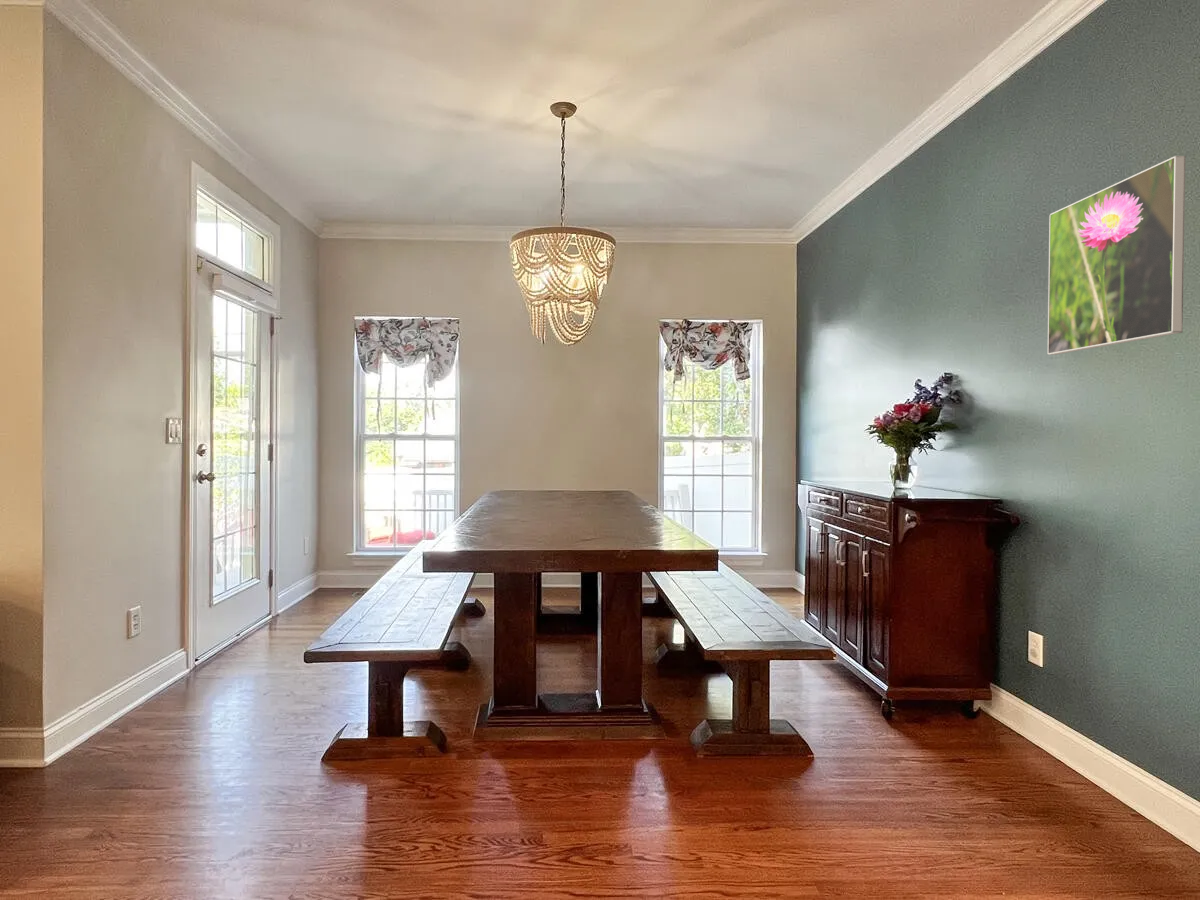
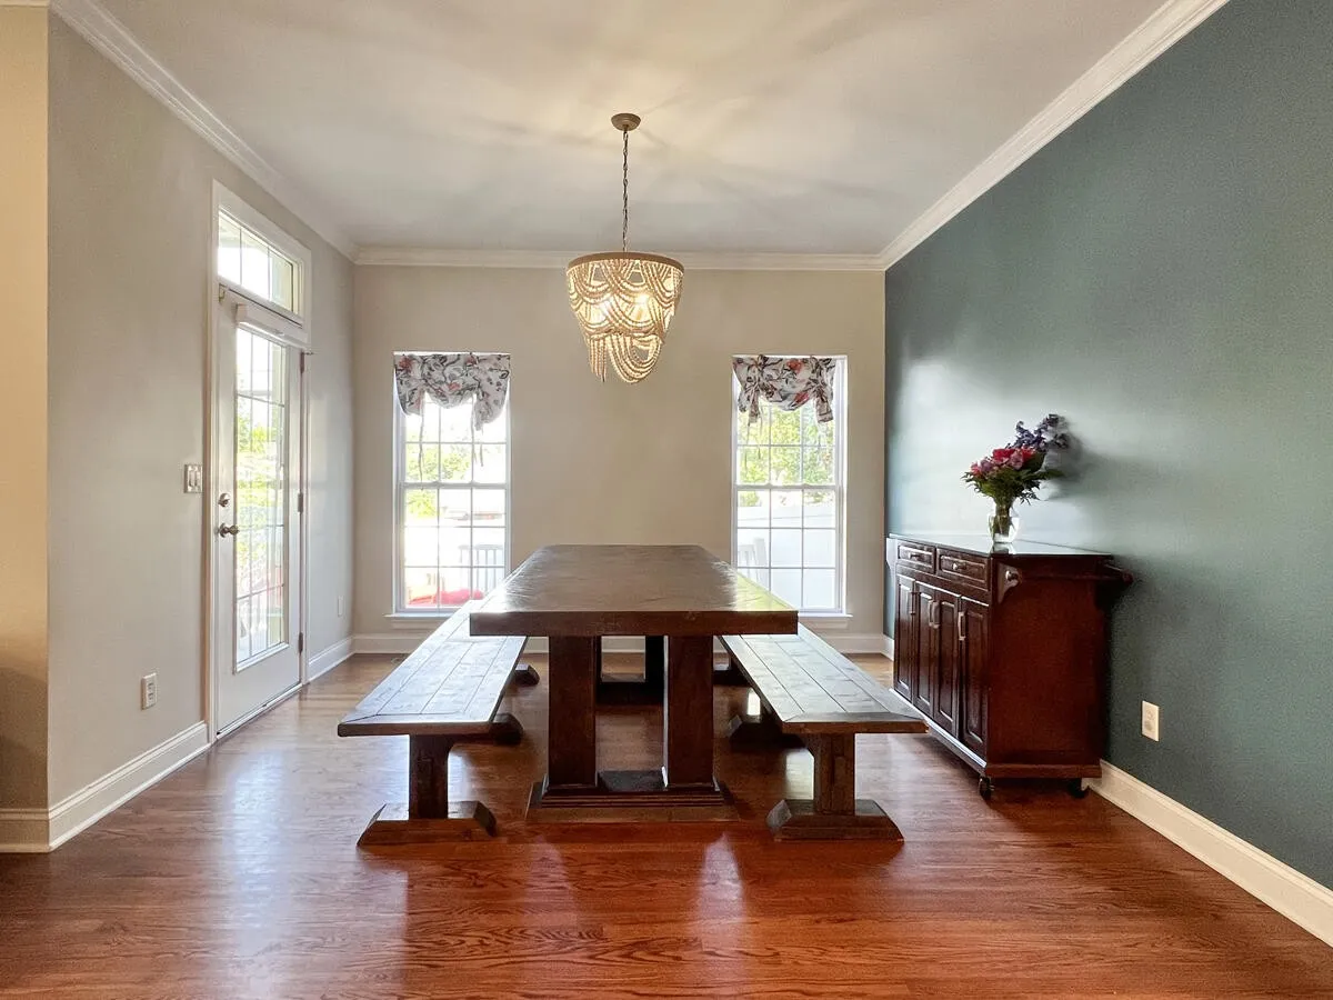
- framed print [1047,155,1186,356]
